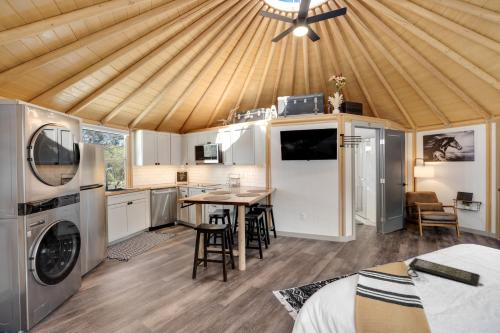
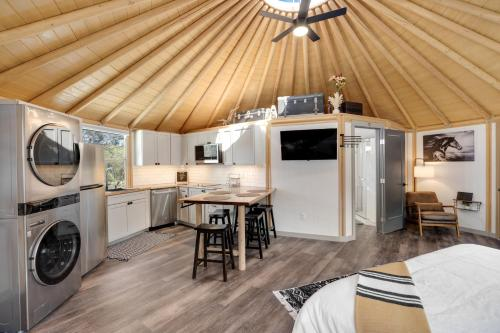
- clutch bag [403,257,484,287]
